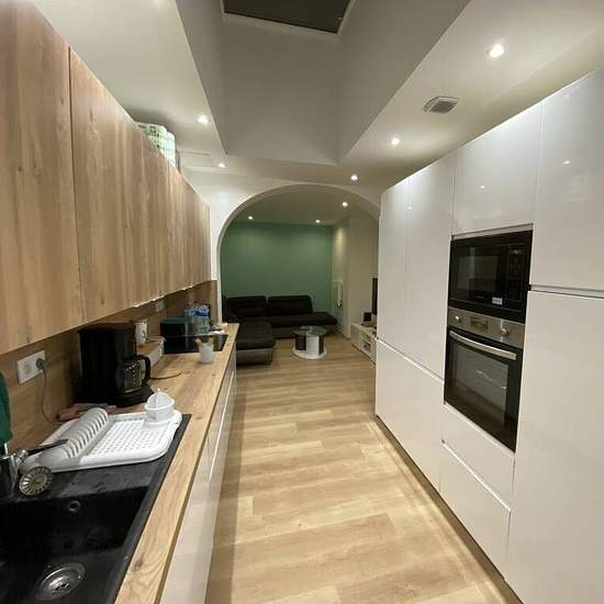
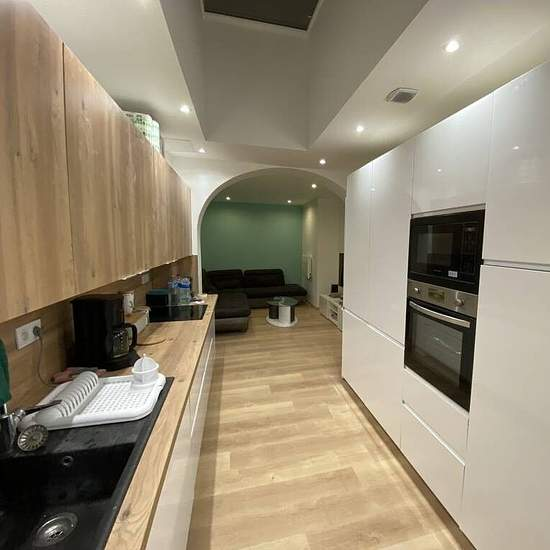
- utensil holder [192,337,214,365]
